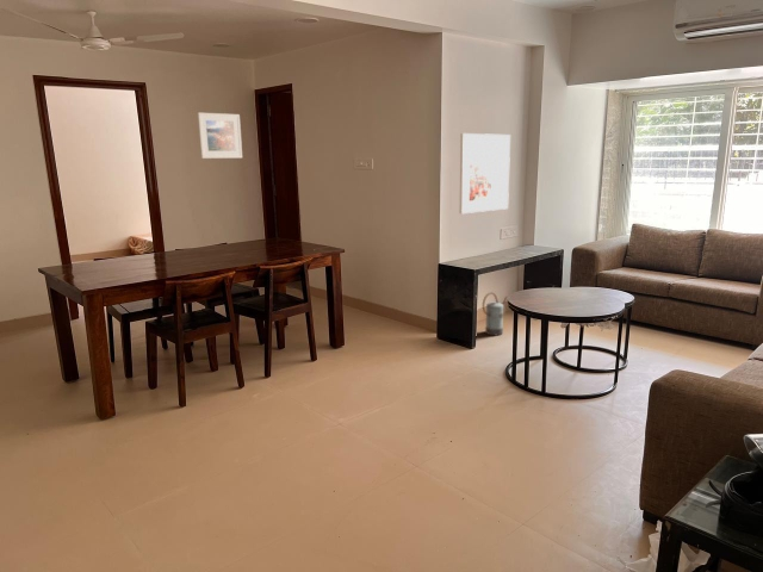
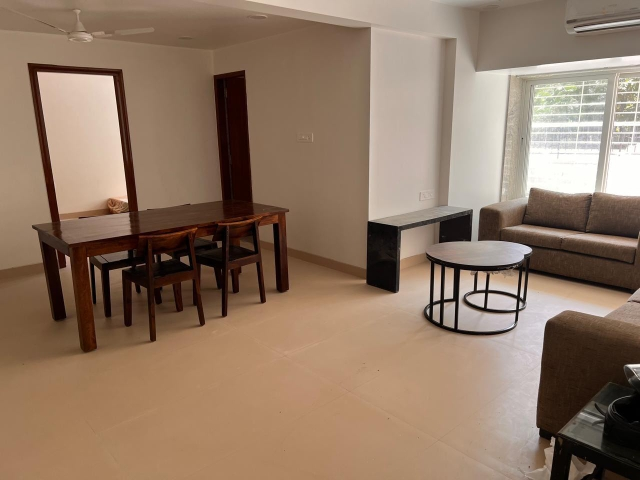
- watering can [482,291,509,337]
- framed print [197,112,243,160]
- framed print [459,132,511,214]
